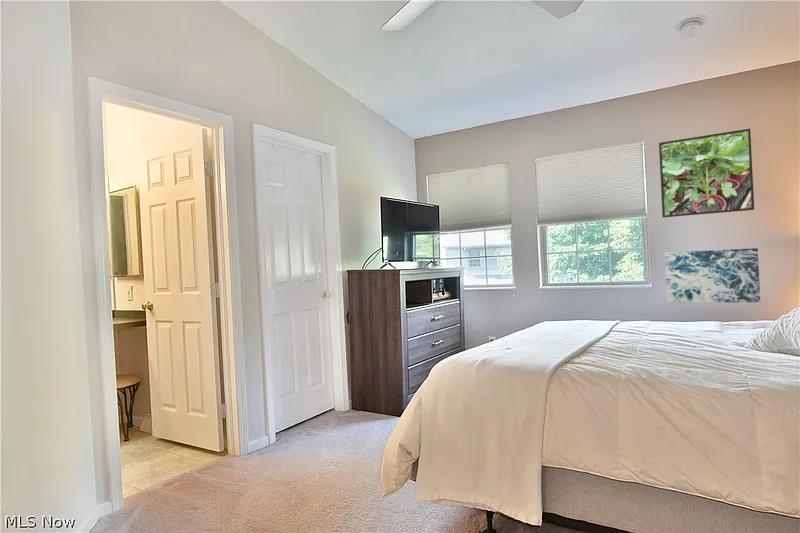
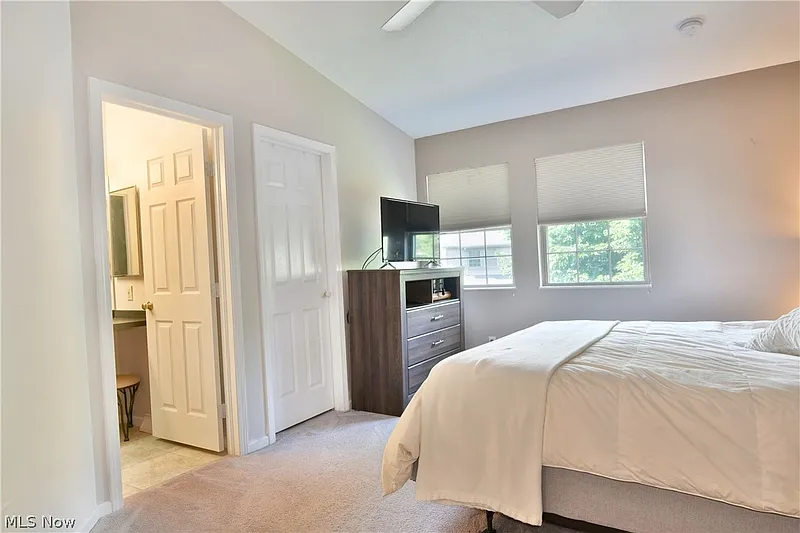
- wall art [664,247,761,304]
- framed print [658,128,755,218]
